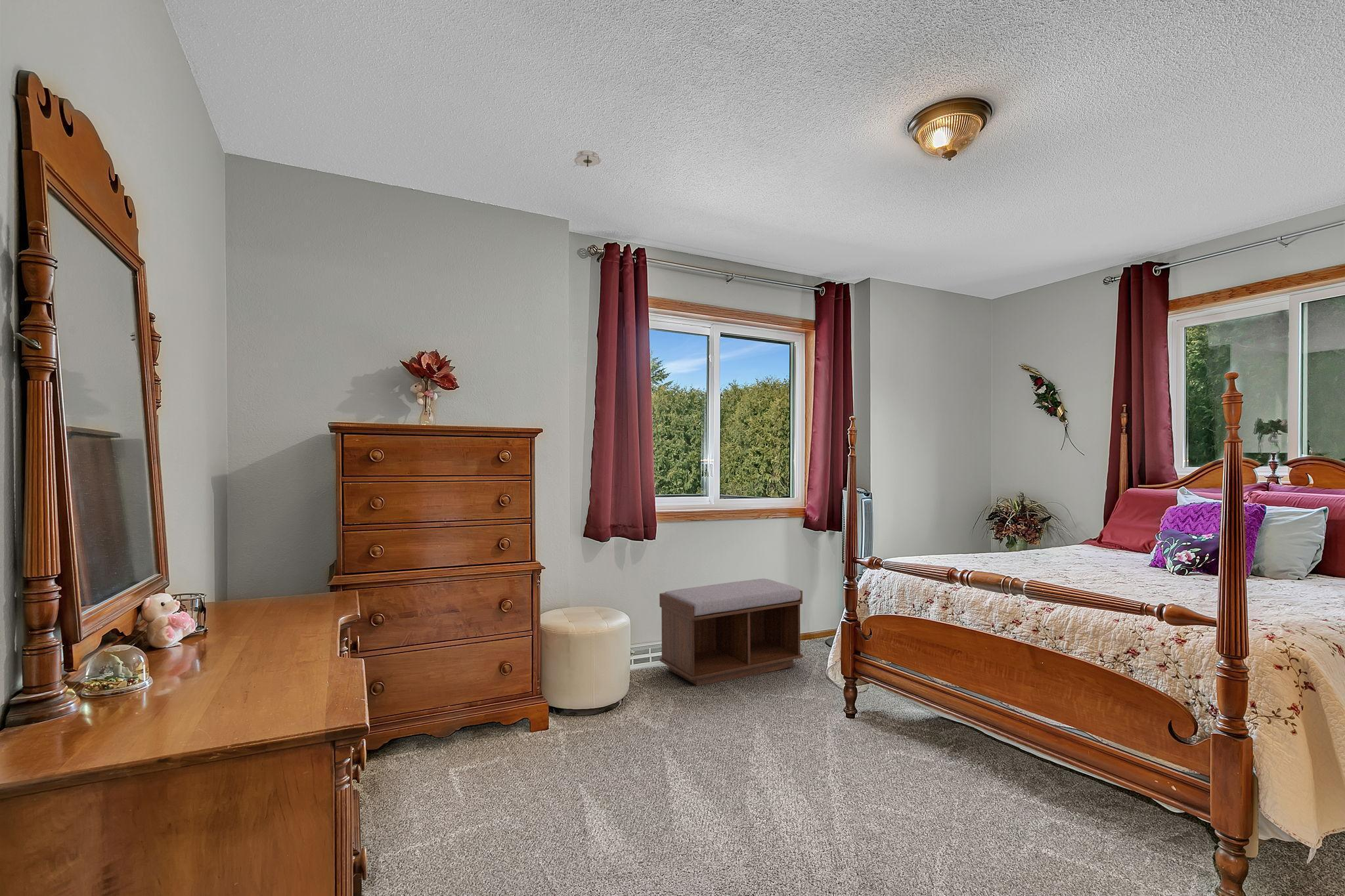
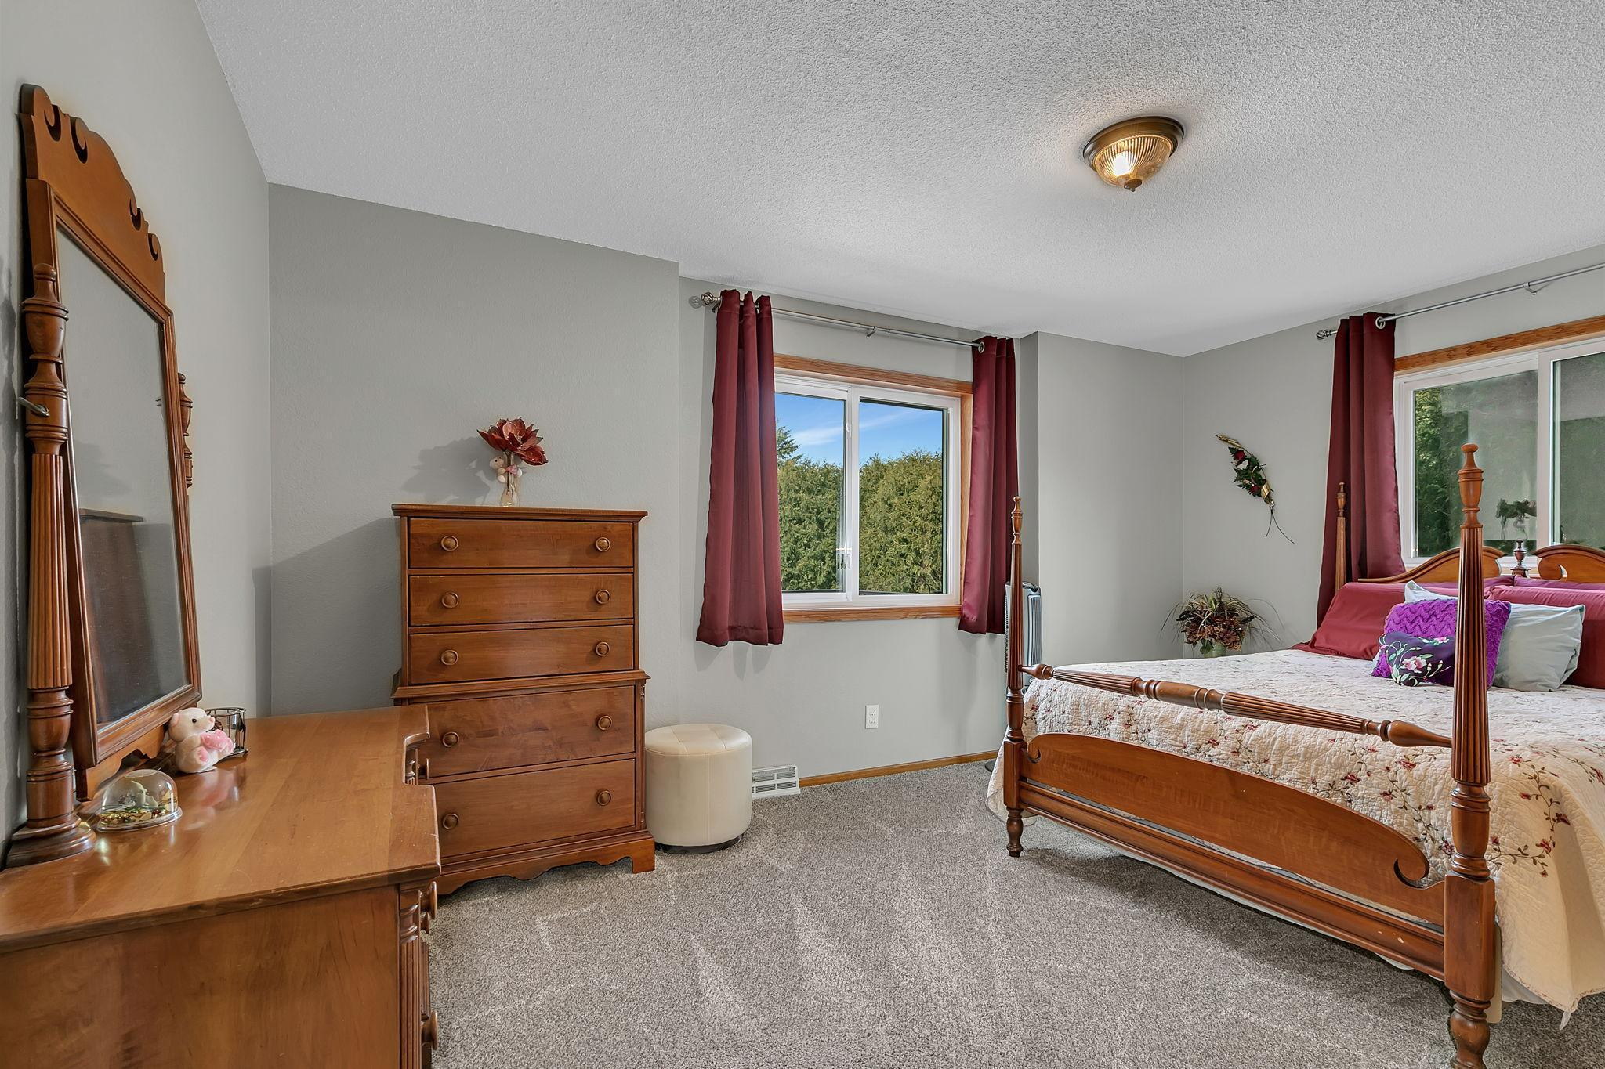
- bench [659,578,803,686]
- smoke detector [573,149,602,167]
